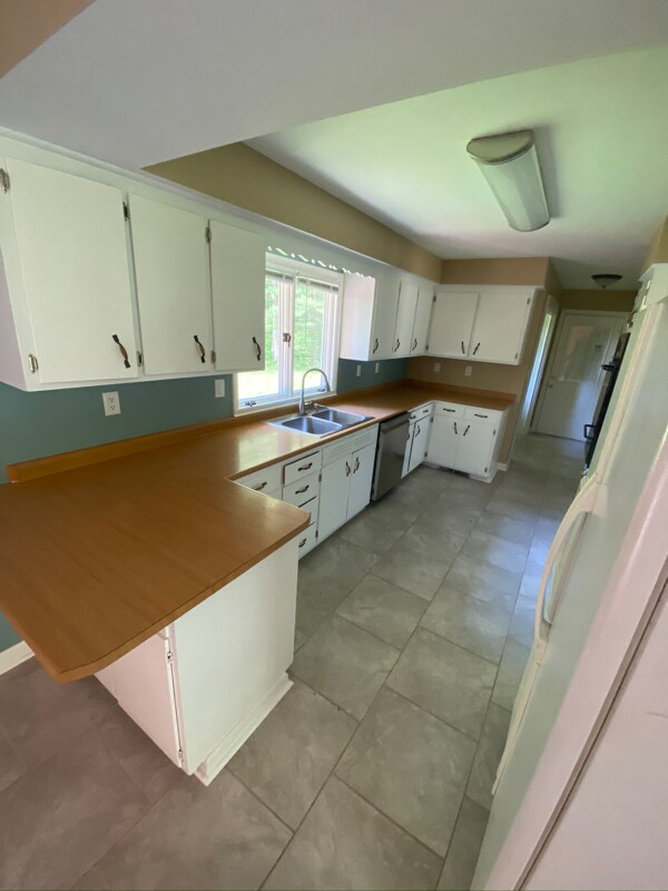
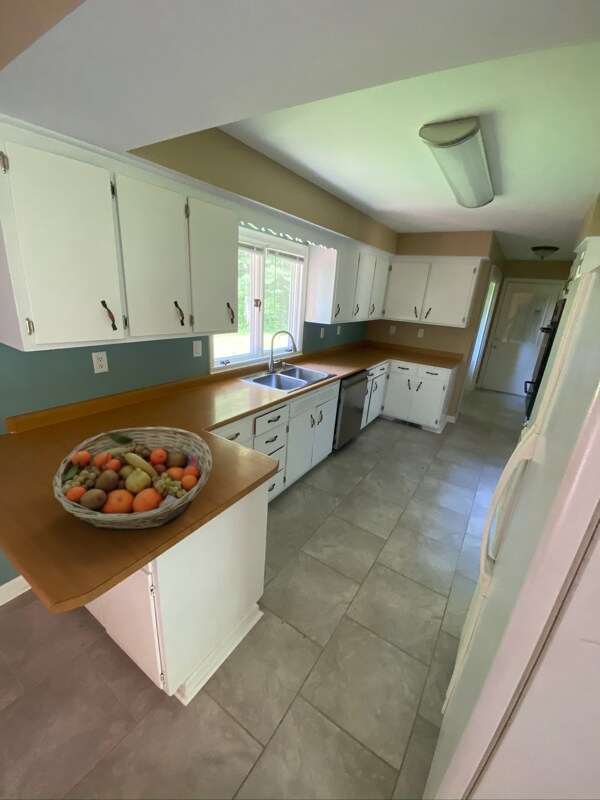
+ fruit basket [52,426,213,531]
